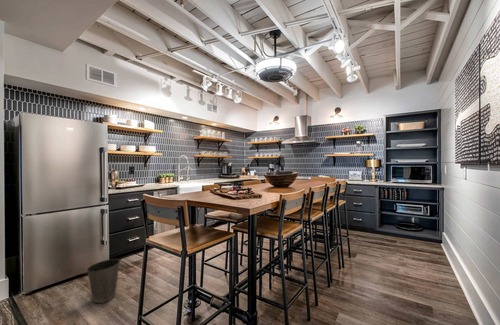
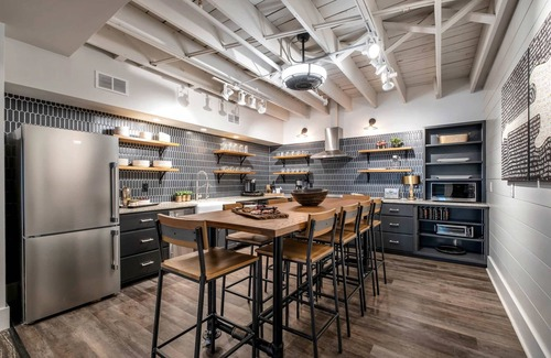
- waste basket [86,258,121,304]
